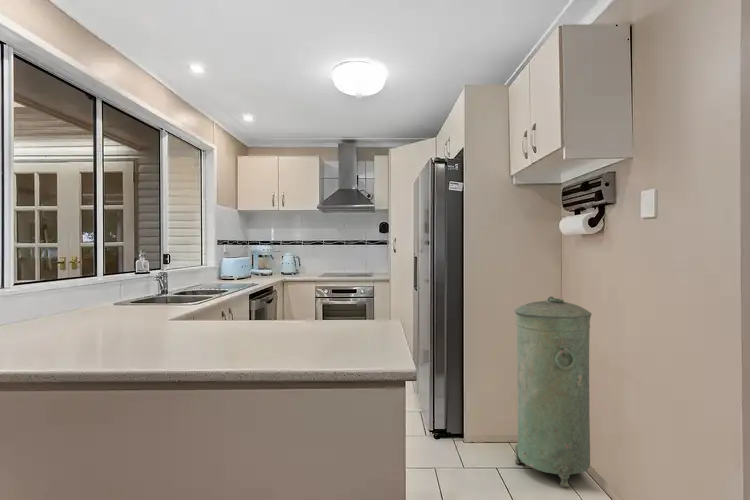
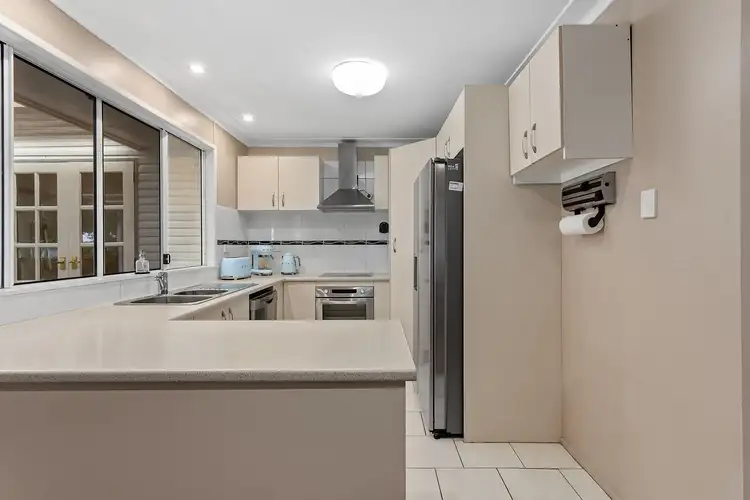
- trash can [514,296,593,488]
